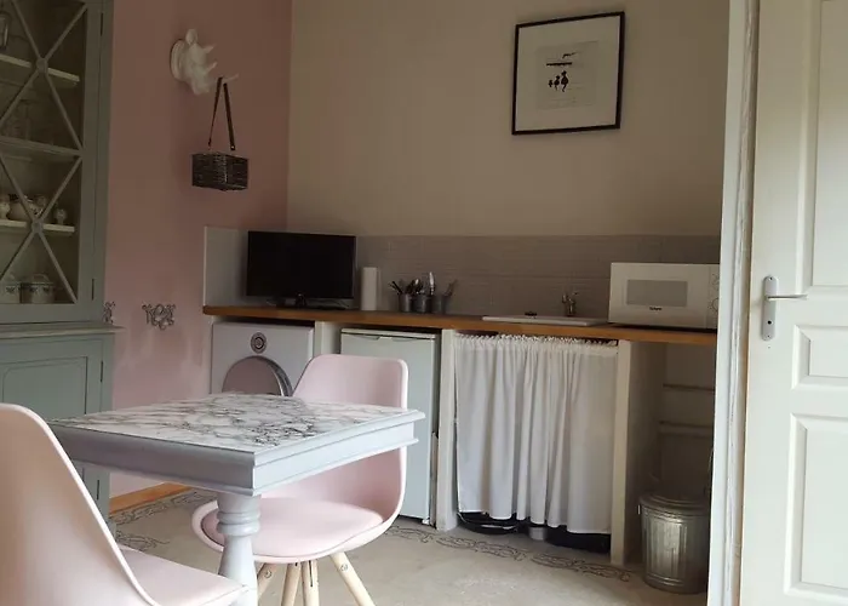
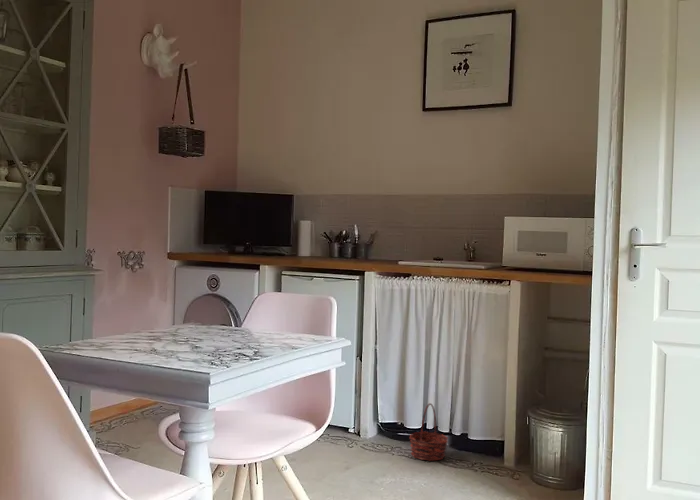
+ basket [408,402,449,462]
